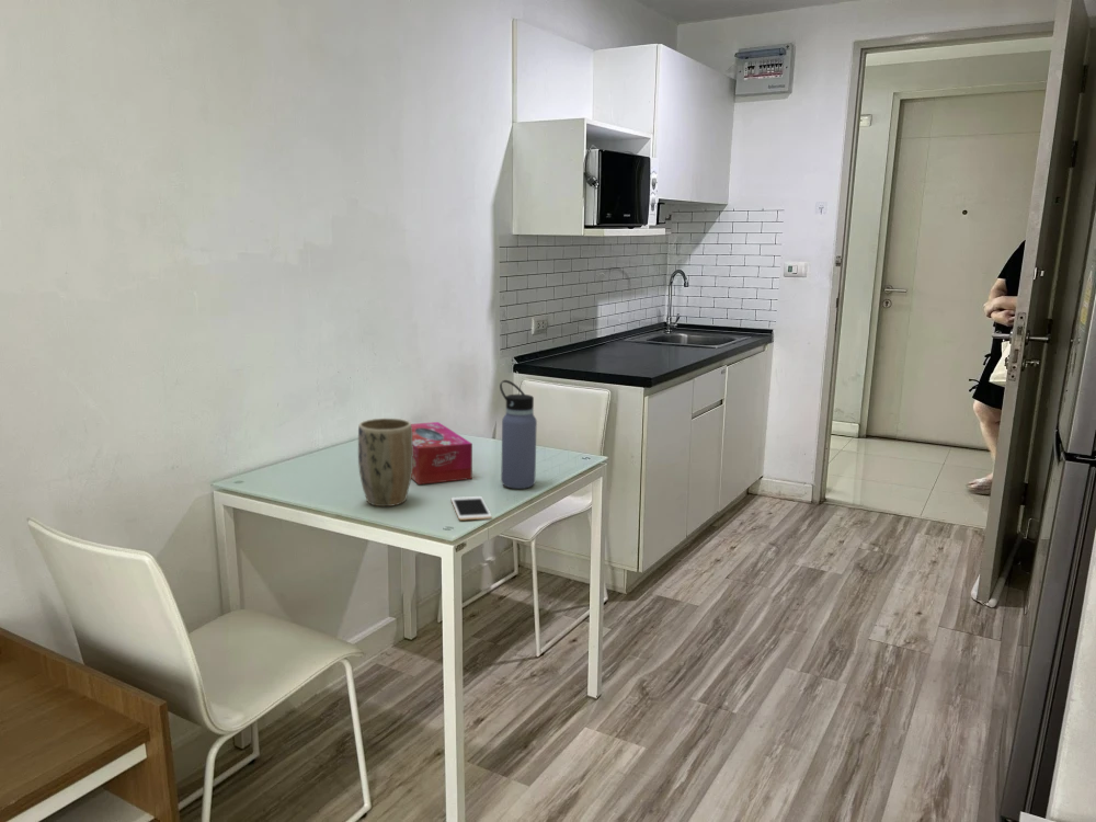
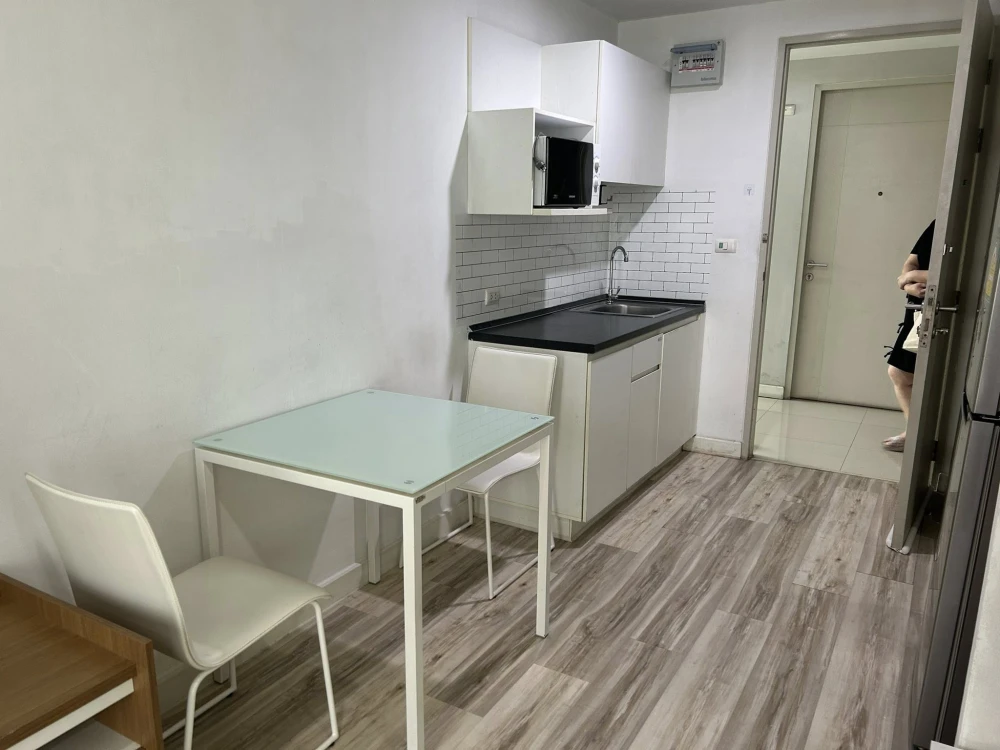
- cell phone [450,495,493,521]
- water bottle [499,379,538,490]
- tissue box [411,421,473,486]
- plant pot [357,418,413,507]
